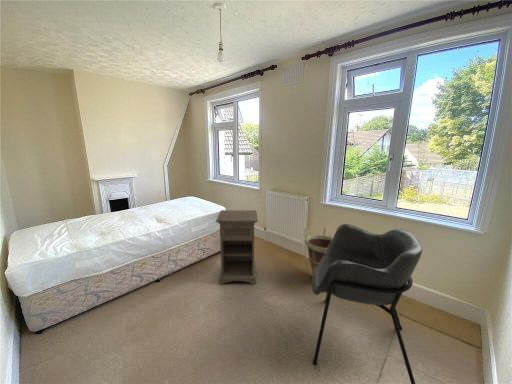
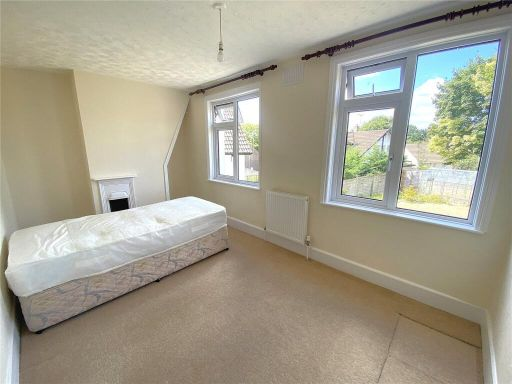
- armchair [311,223,424,384]
- basket [302,227,333,278]
- nightstand [215,210,258,285]
